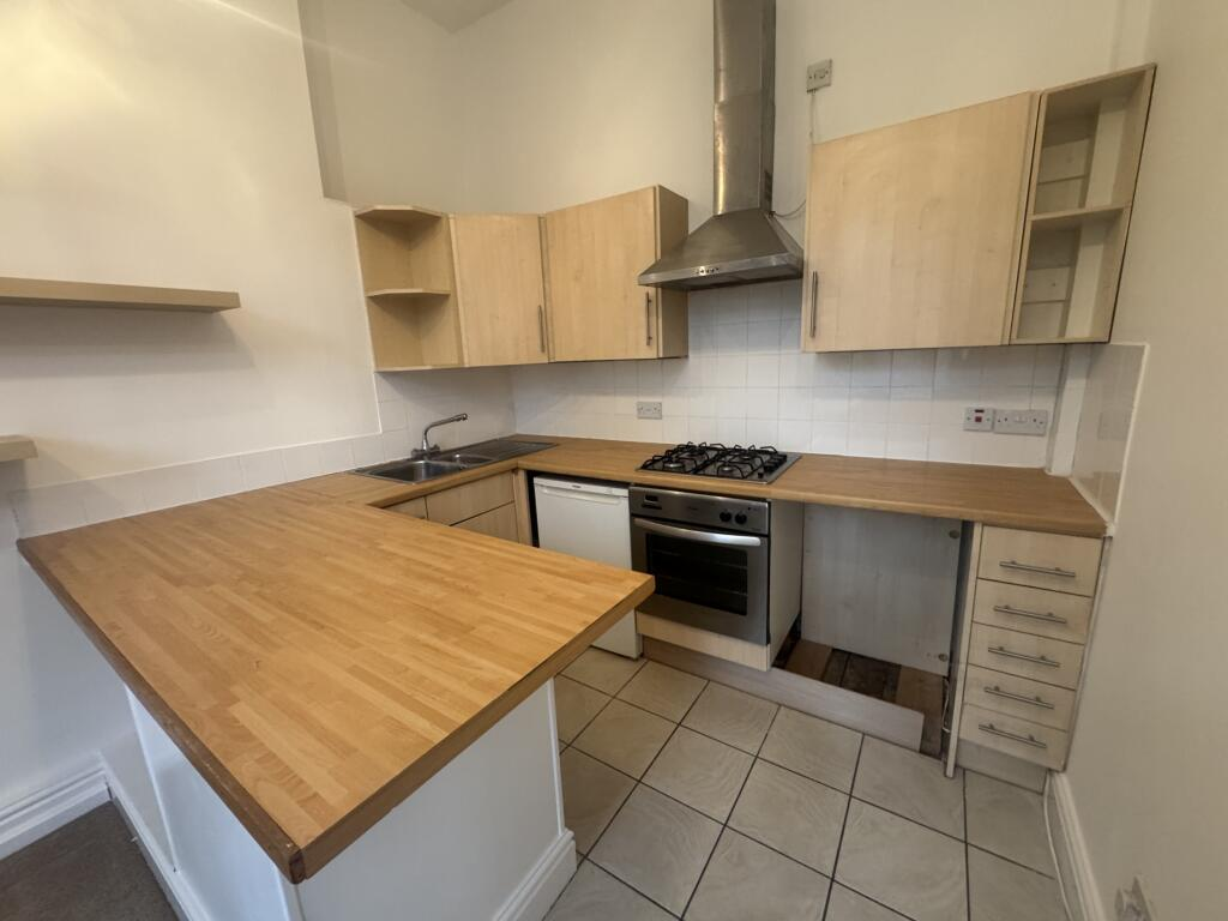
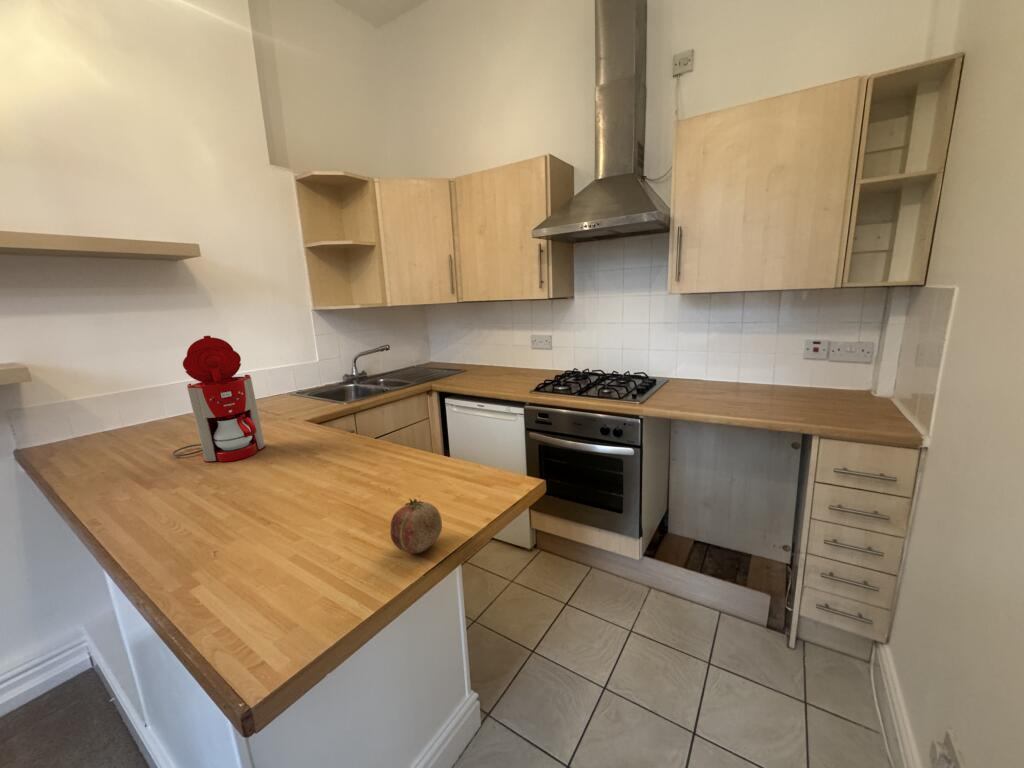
+ coffee maker [171,335,267,463]
+ fruit [389,497,443,554]
